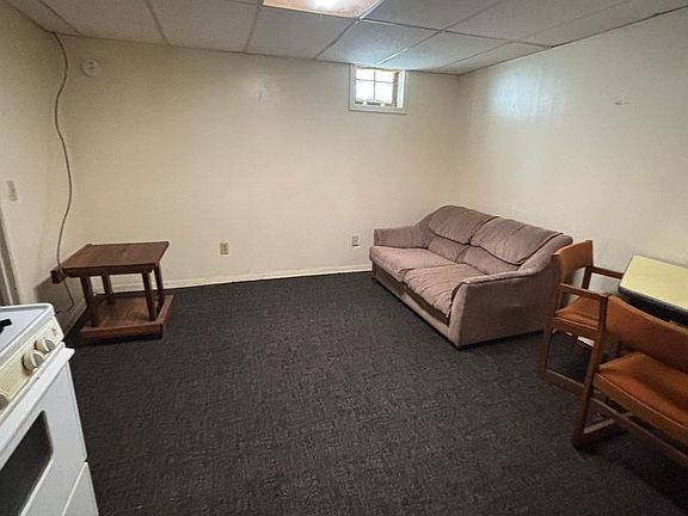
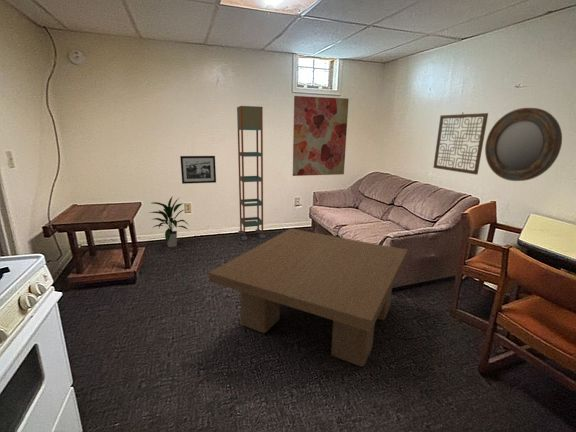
+ indoor plant [149,196,189,248]
+ shelving unit [236,105,266,241]
+ coffee table [208,228,409,367]
+ wall art [432,111,489,176]
+ wall art [292,95,350,177]
+ home mirror [484,107,563,182]
+ picture frame [179,155,217,185]
